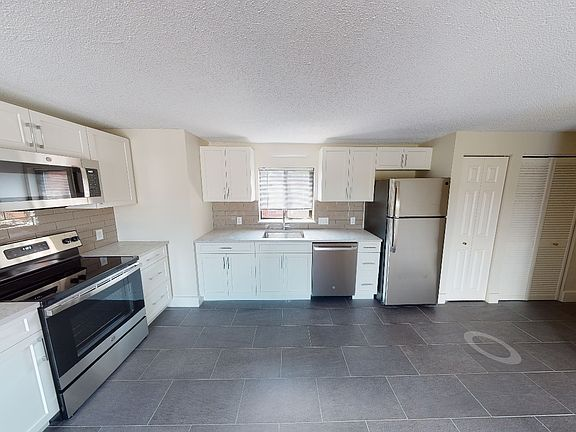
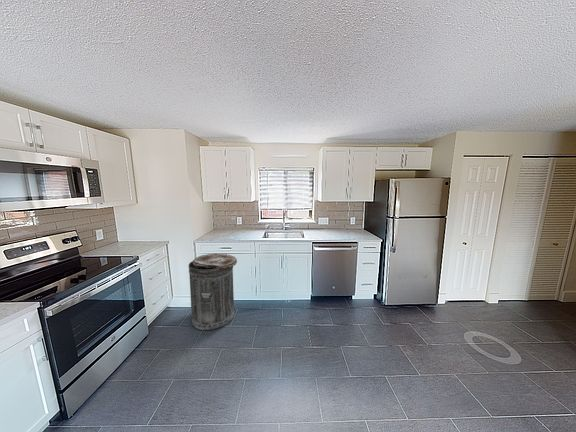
+ trash can lid [188,253,238,331]
